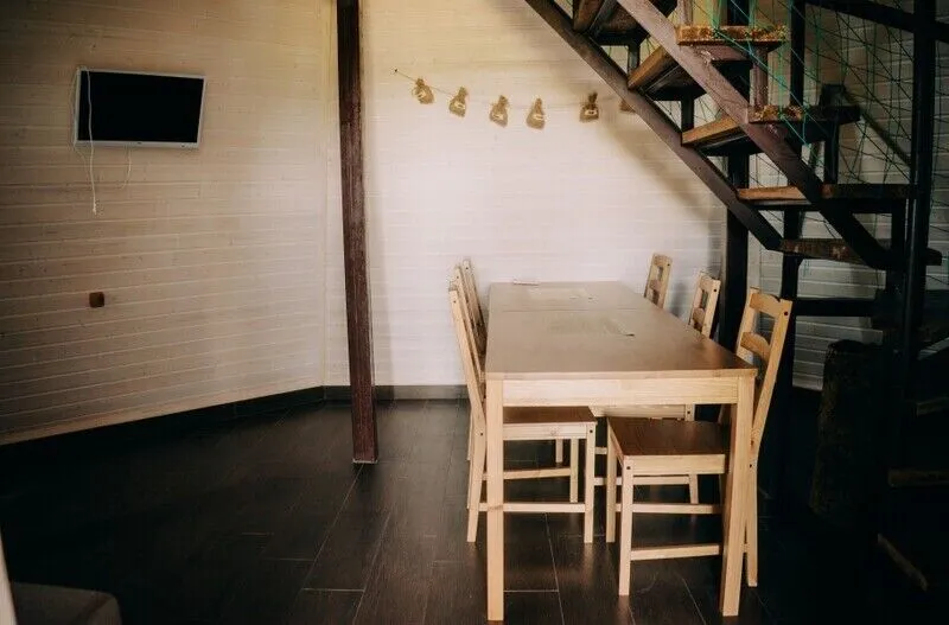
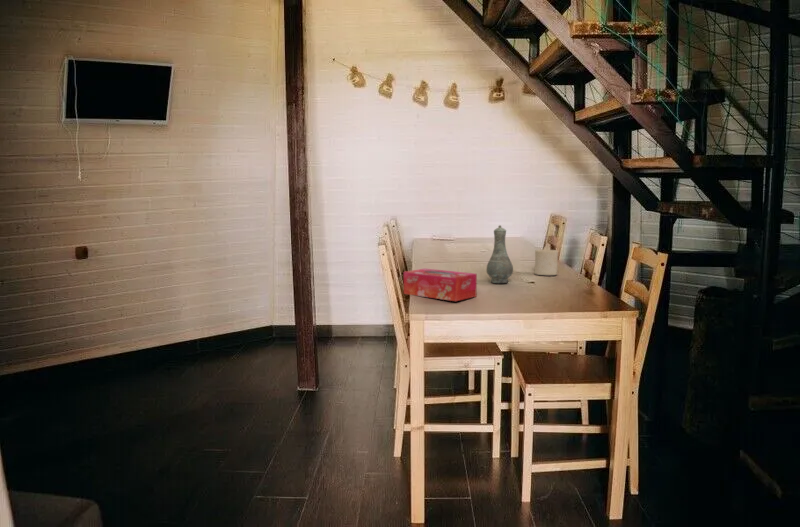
+ candle [533,245,559,276]
+ vase [486,224,514,284]
+ tissue box [403,268,478,302]
